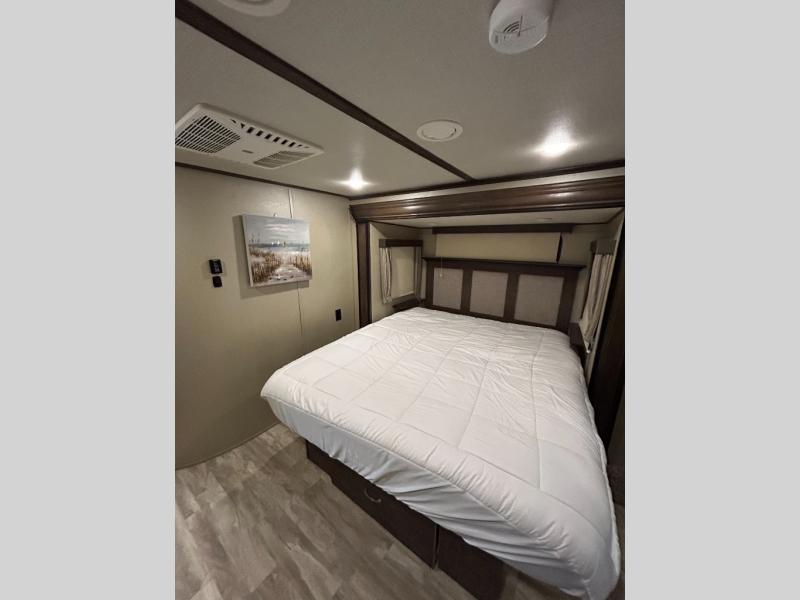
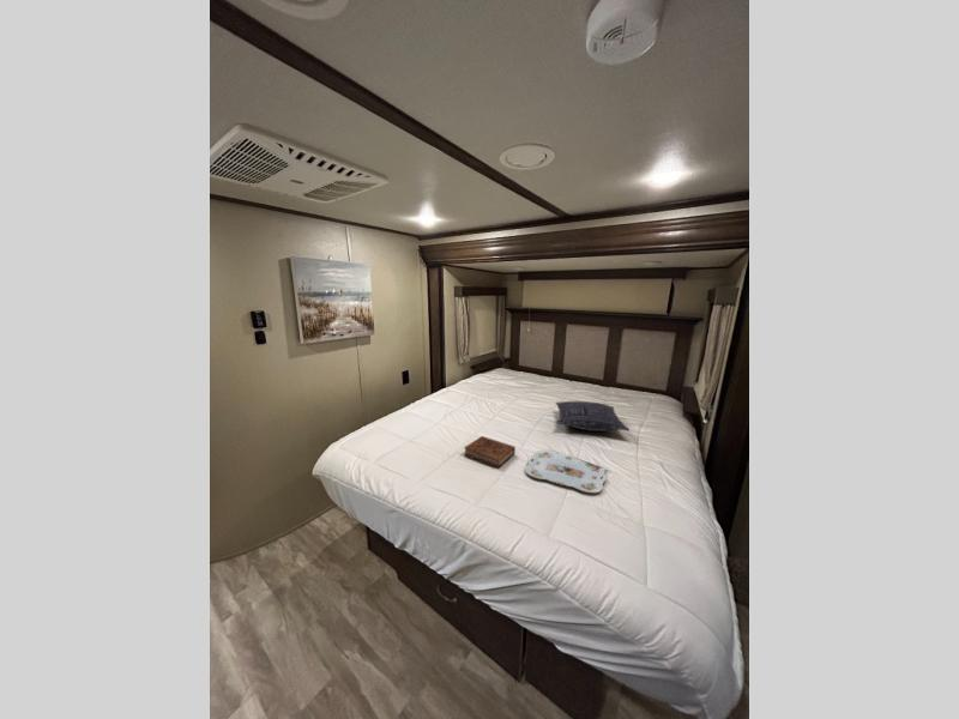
+ serving tray [524,448,608,494]
+ pillow [555,400,631,433]
+ book [463,435,517,470]
